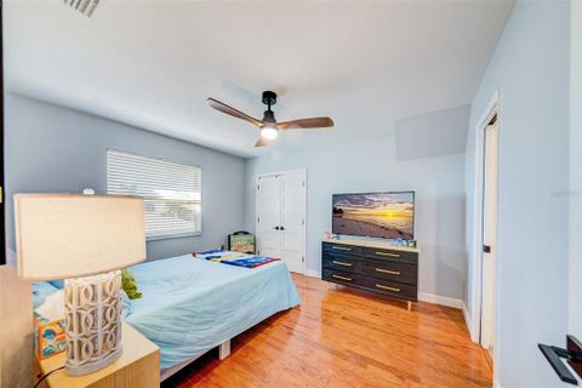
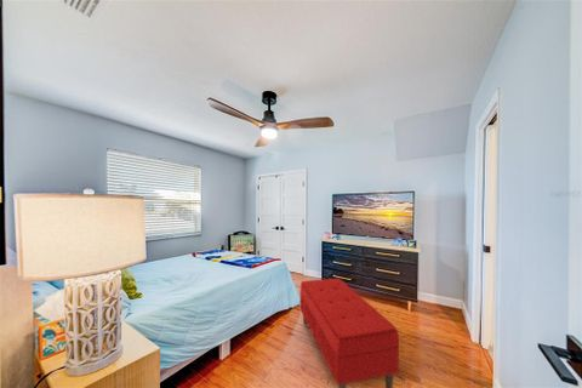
+ bench [298,278,400,388]
